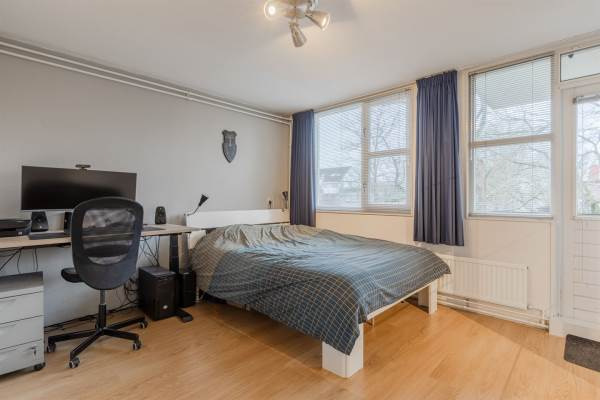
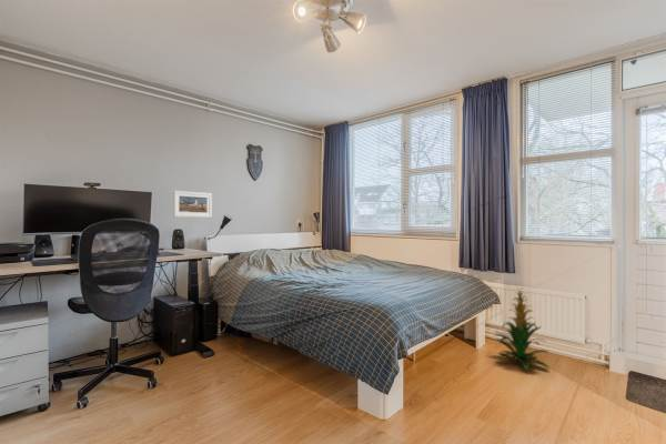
+ indoor plant [493,284,552,371]
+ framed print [172,190,213,219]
